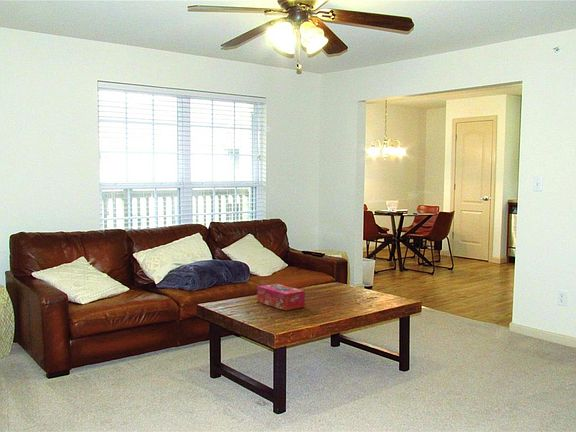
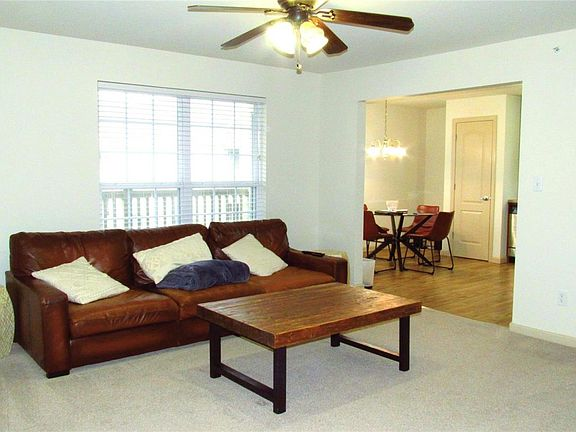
- tissue box [256,283,306,311]
